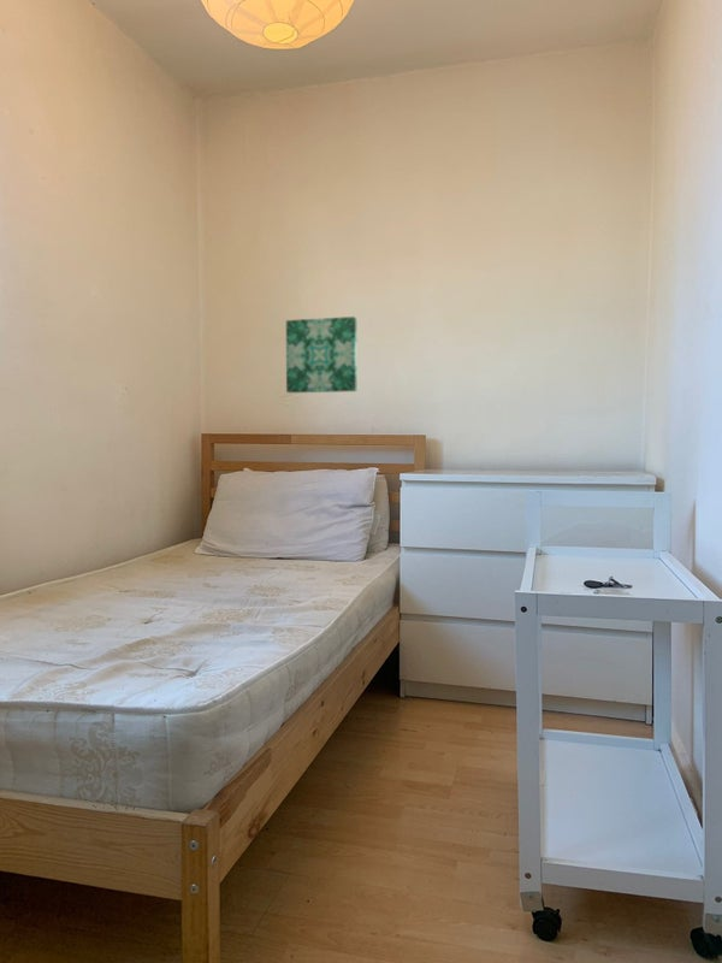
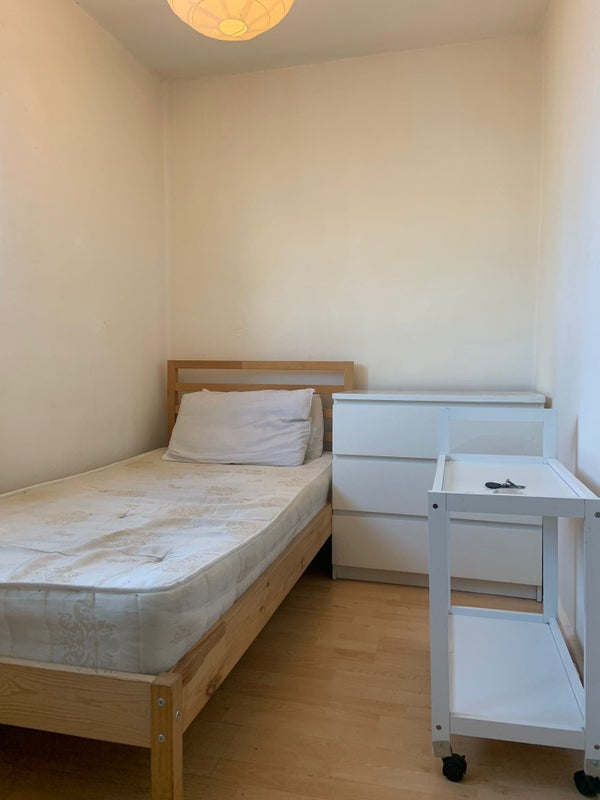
- wall art [285,315,357,394]
